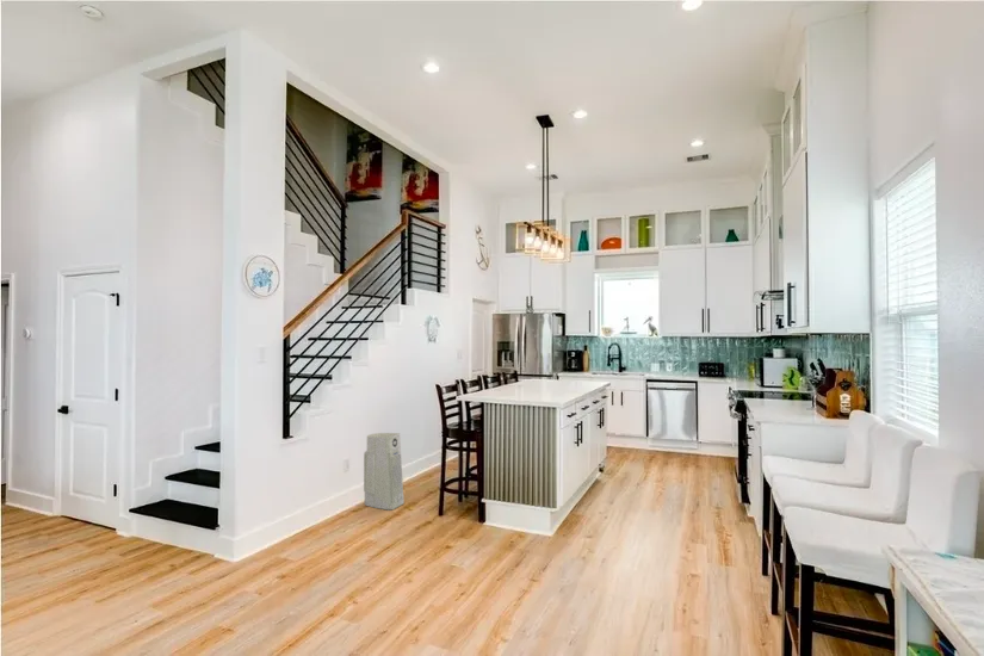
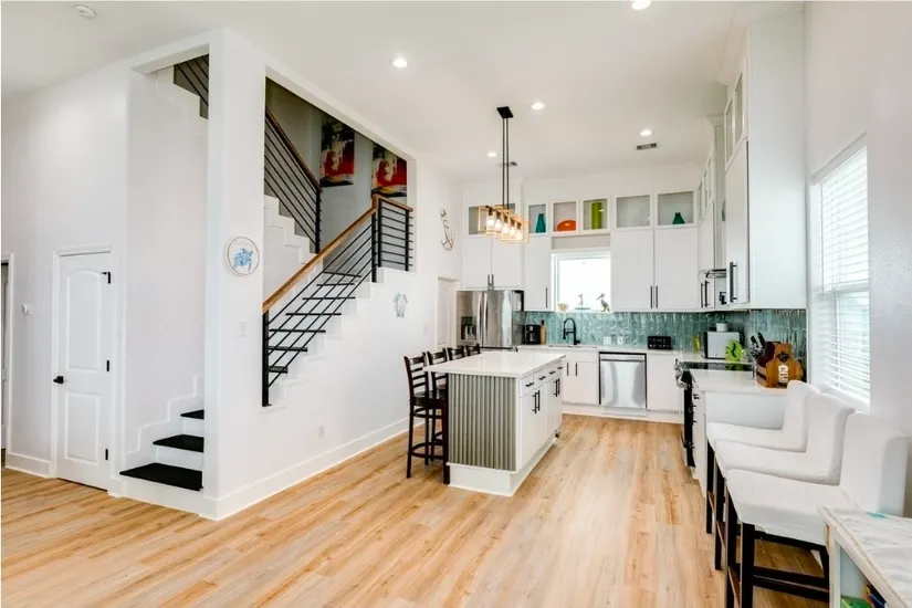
- air purifier [363,432,406,512]
